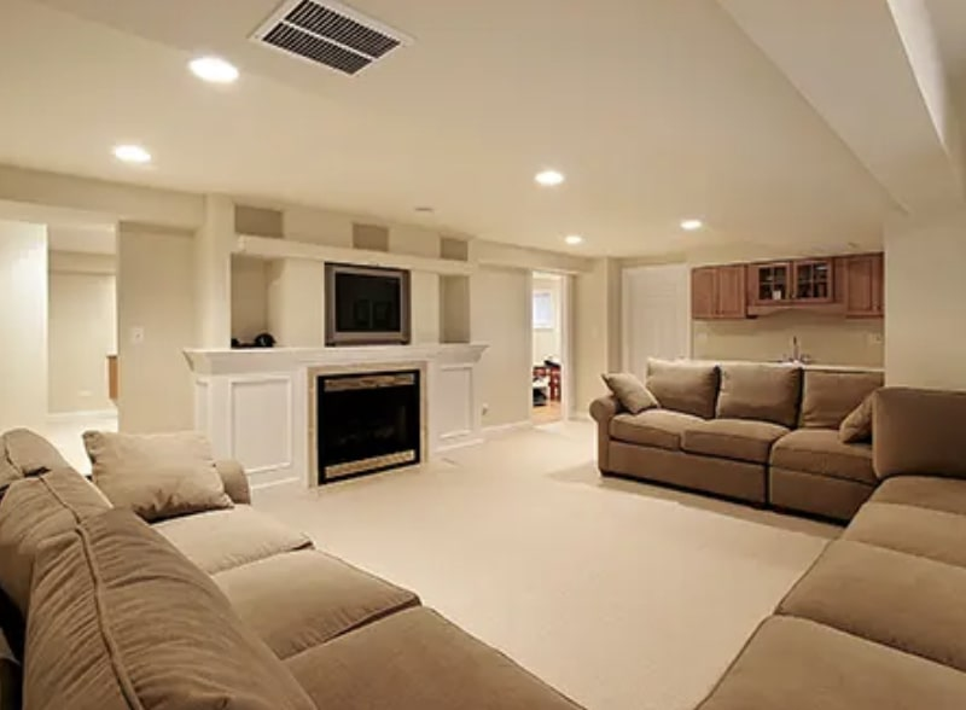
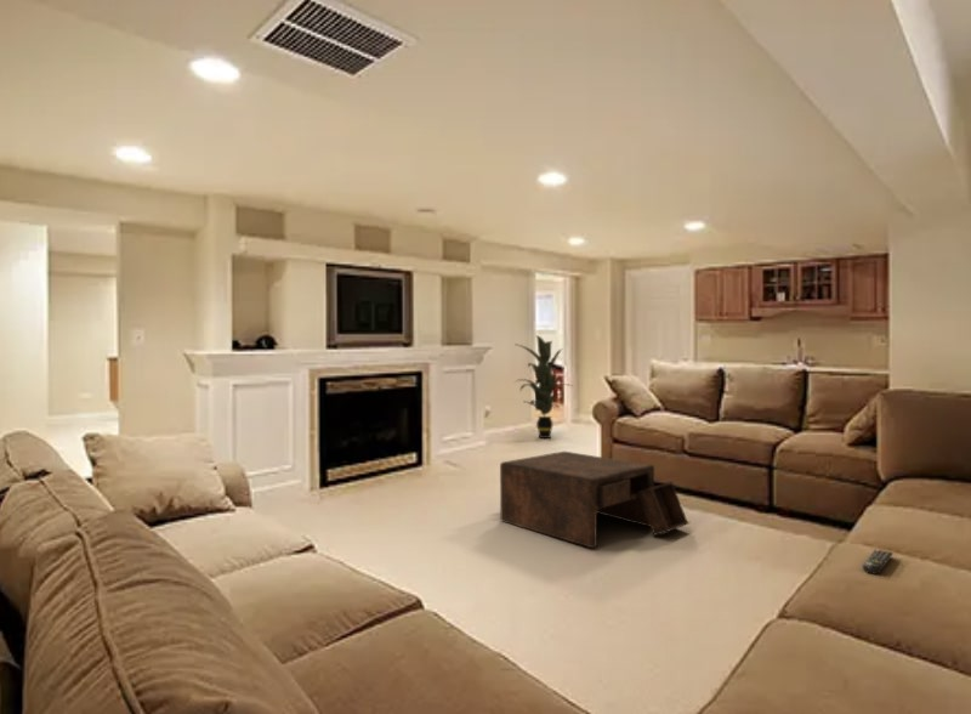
+ indoor plant [513,334,573,440]
+ coffee table [499,450,692,549]
+ remote control [862,548,895,576]
